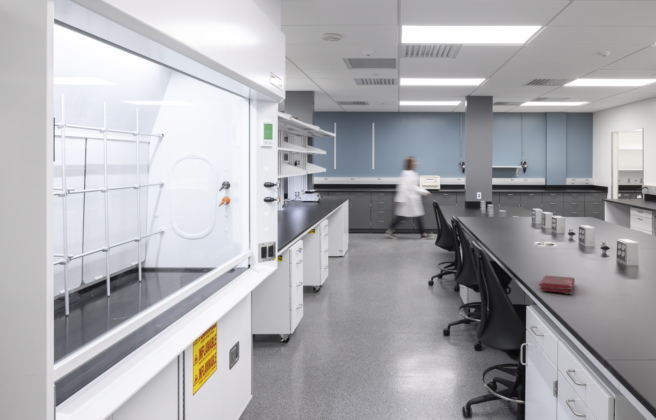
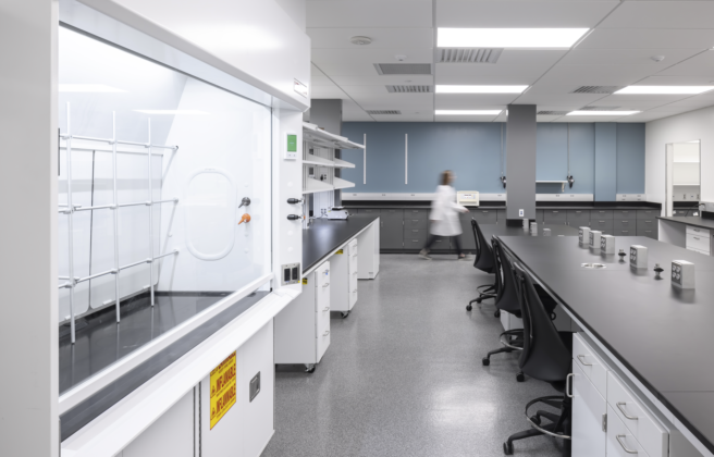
- book [538,274,576,295]
